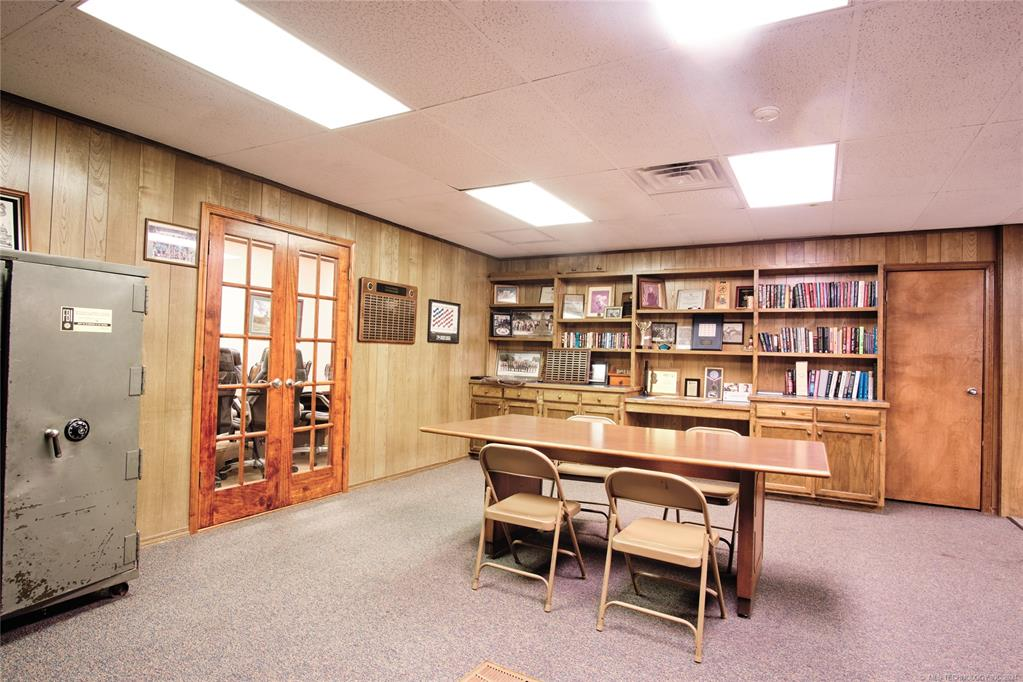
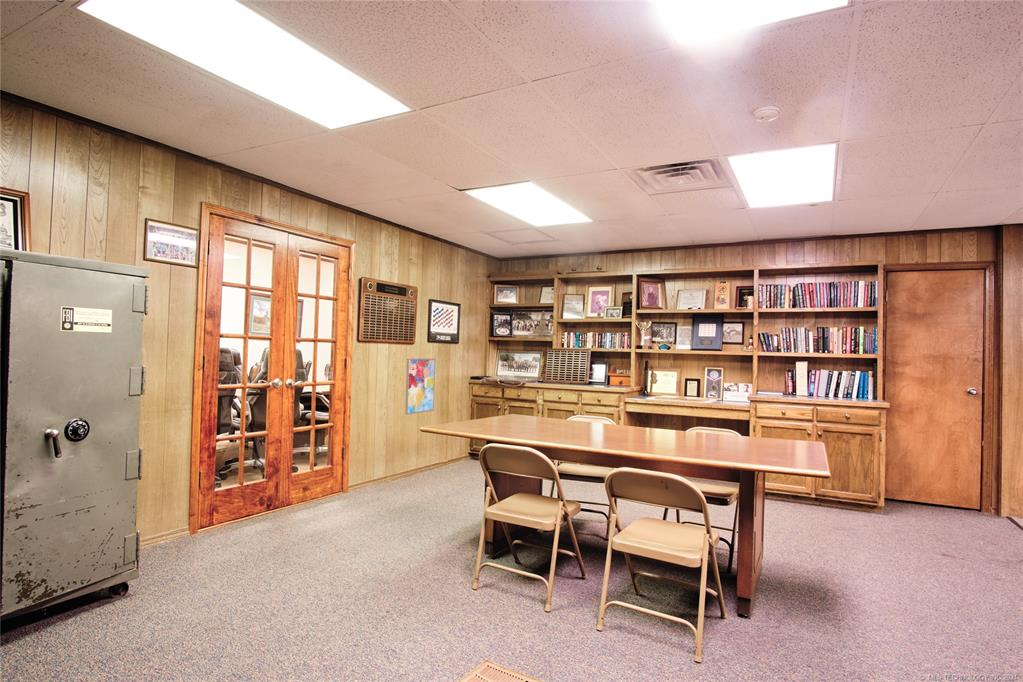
+ wall art [404,357,436,416]
